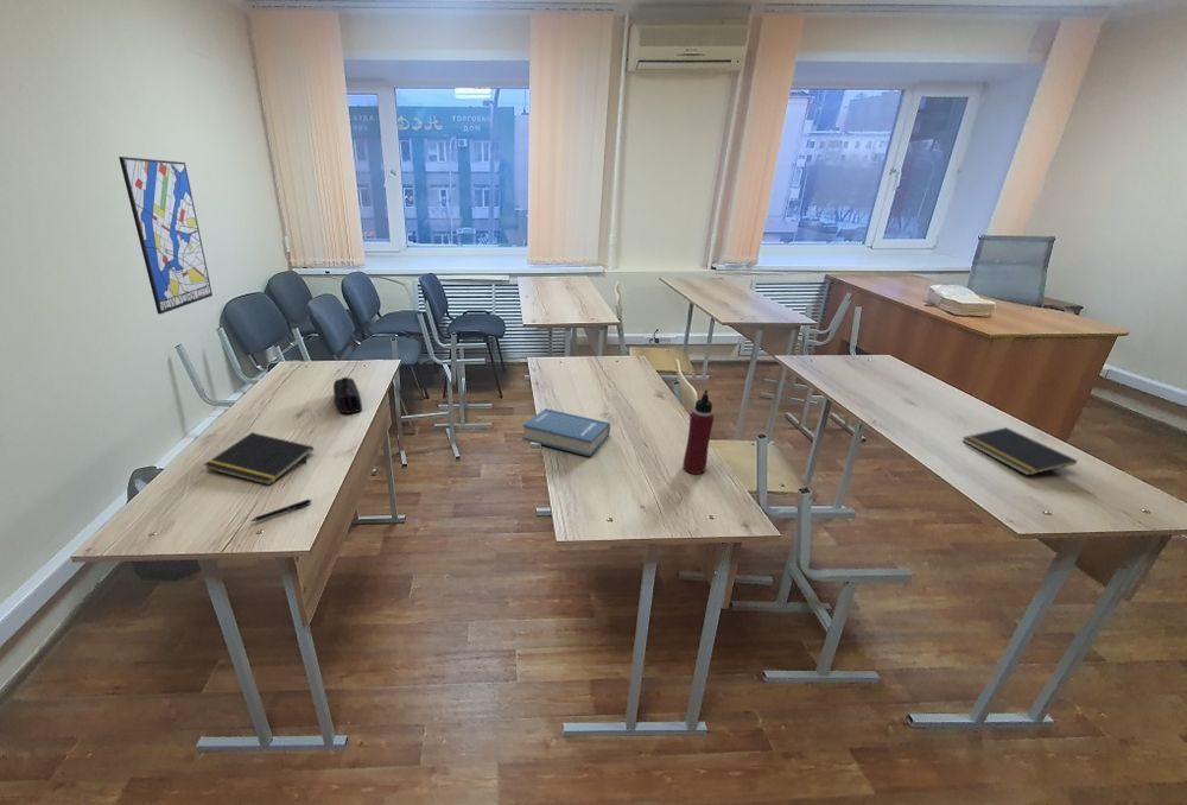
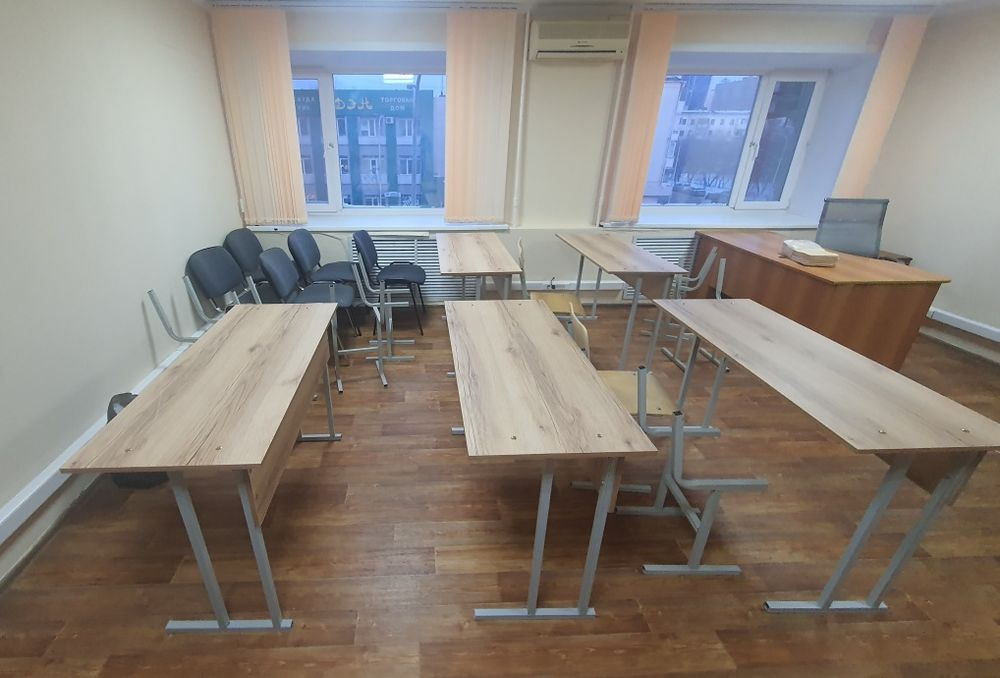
- notepad [203,431,315,486]
- pen [249,499,313,522]
- pencil case [332,376,363,414]
- hardback book [521,407,611,457]
- water bottle [683,388,715,475]
- notepad [961,426,1078,476]
- wall art [118,156,214,315]
